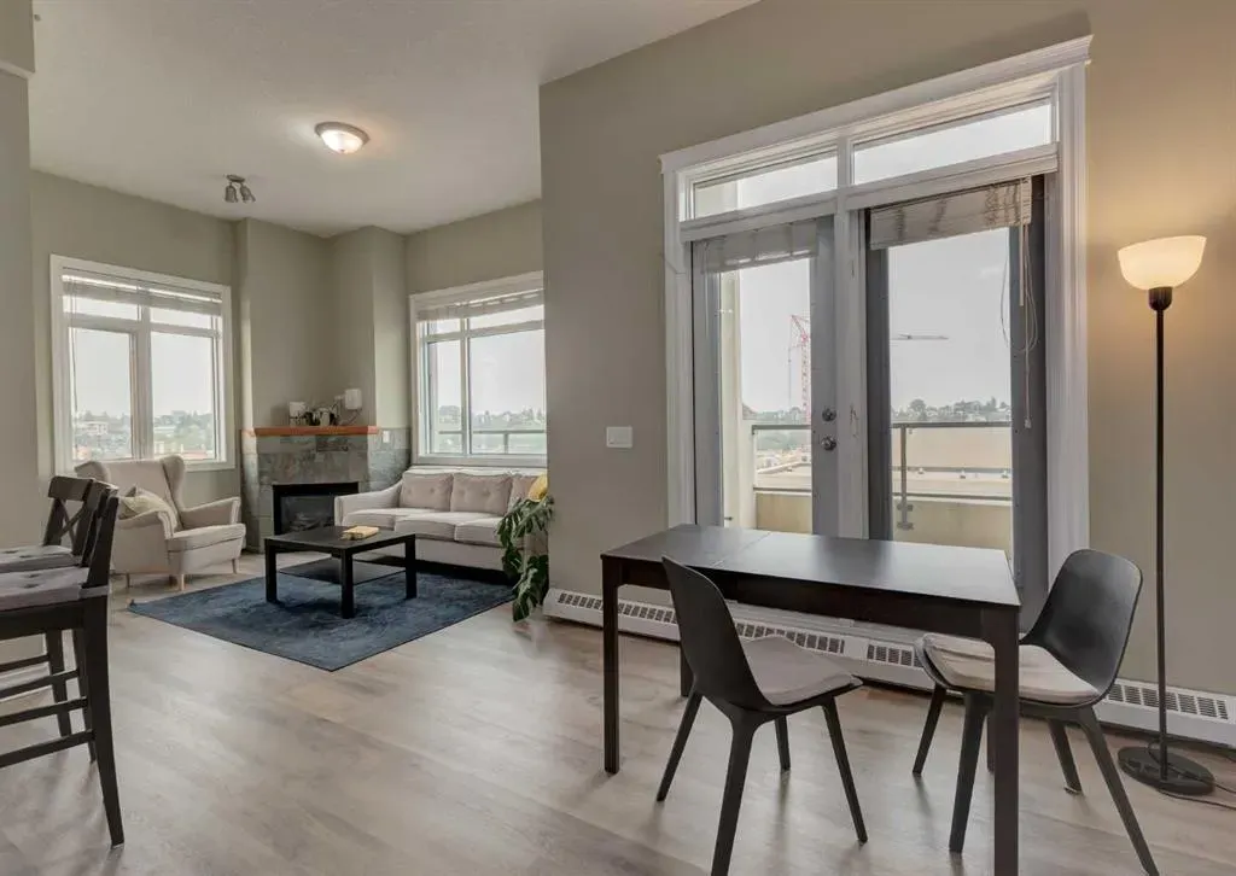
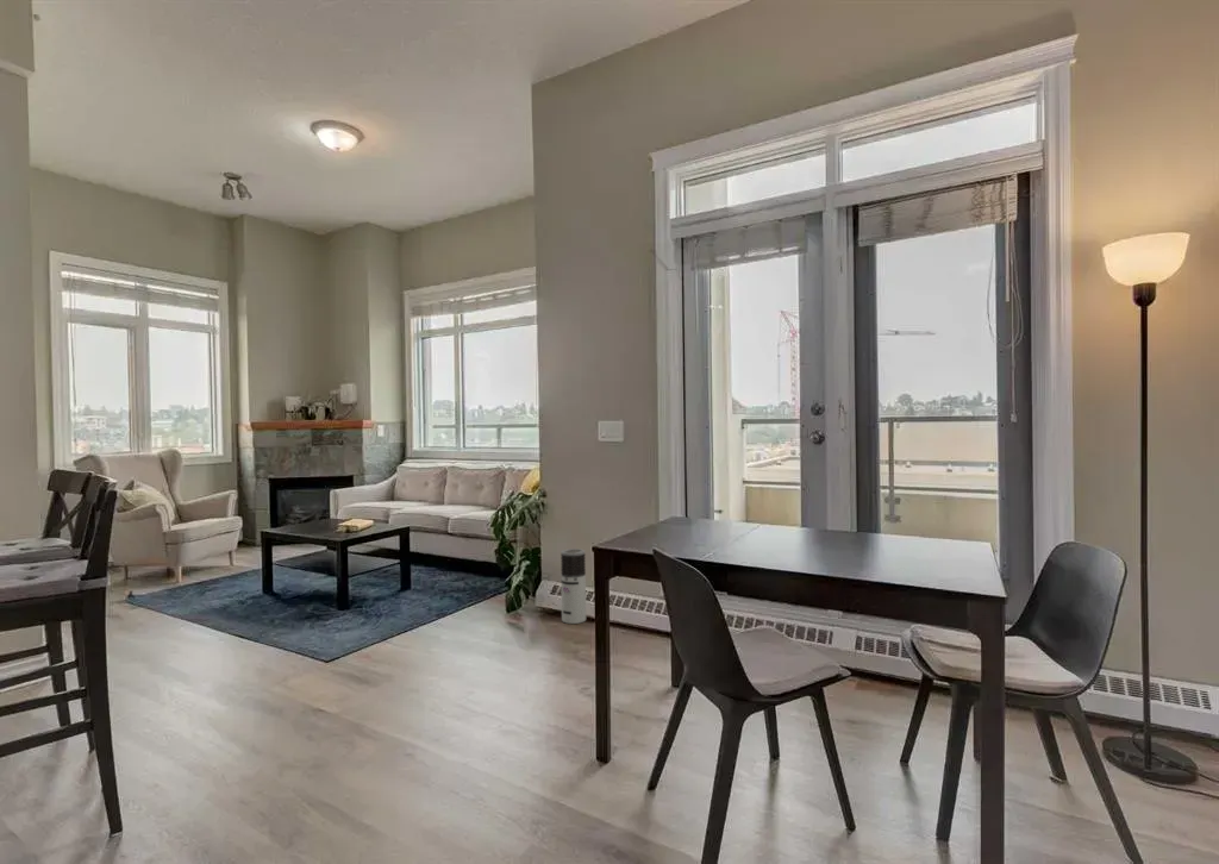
+ air purifier [560,547,587,625]
